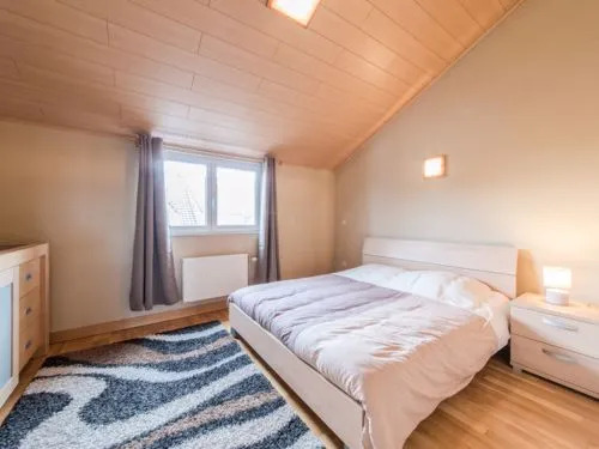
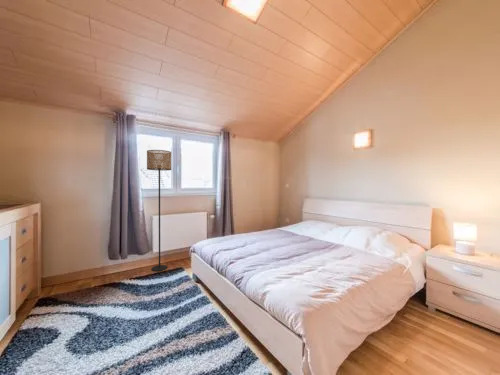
+ floor lamp [146,149,172,272]
